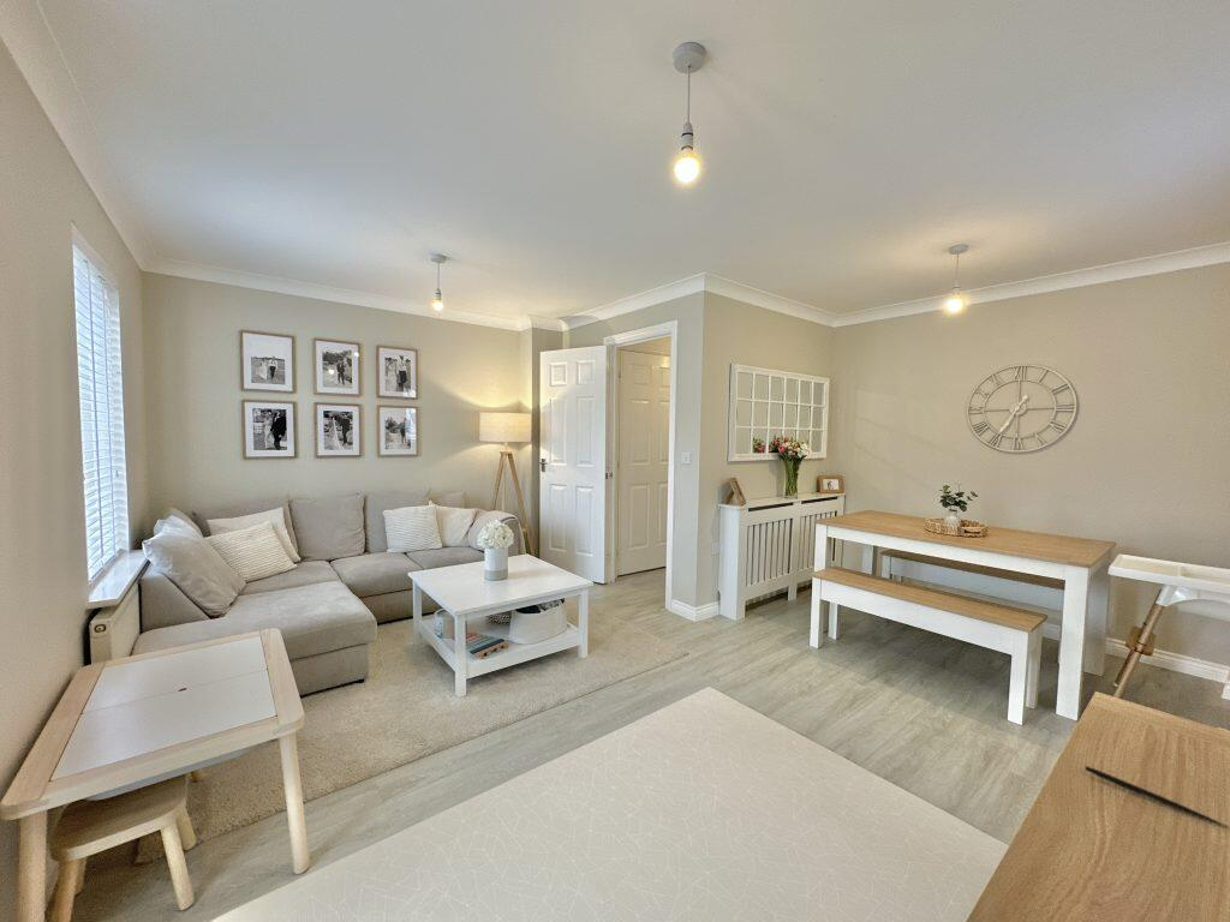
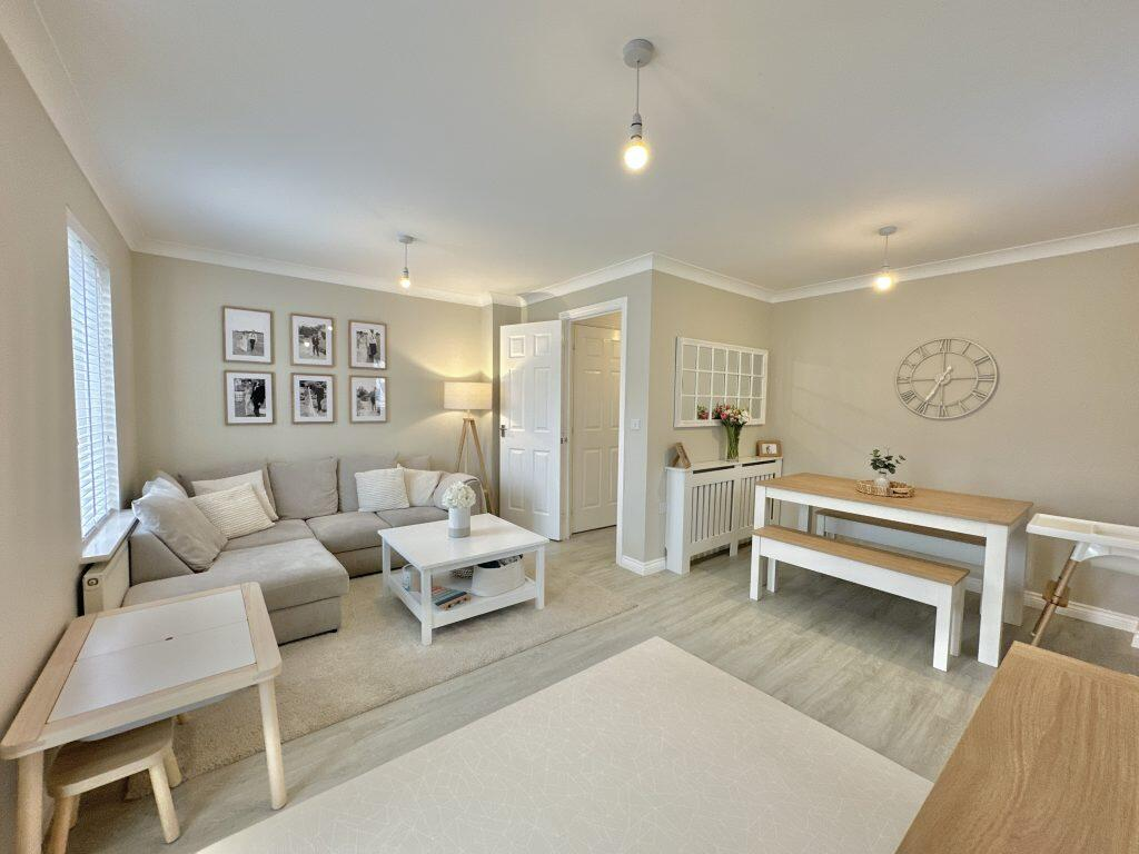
- pen [1083,765,1229,828]
